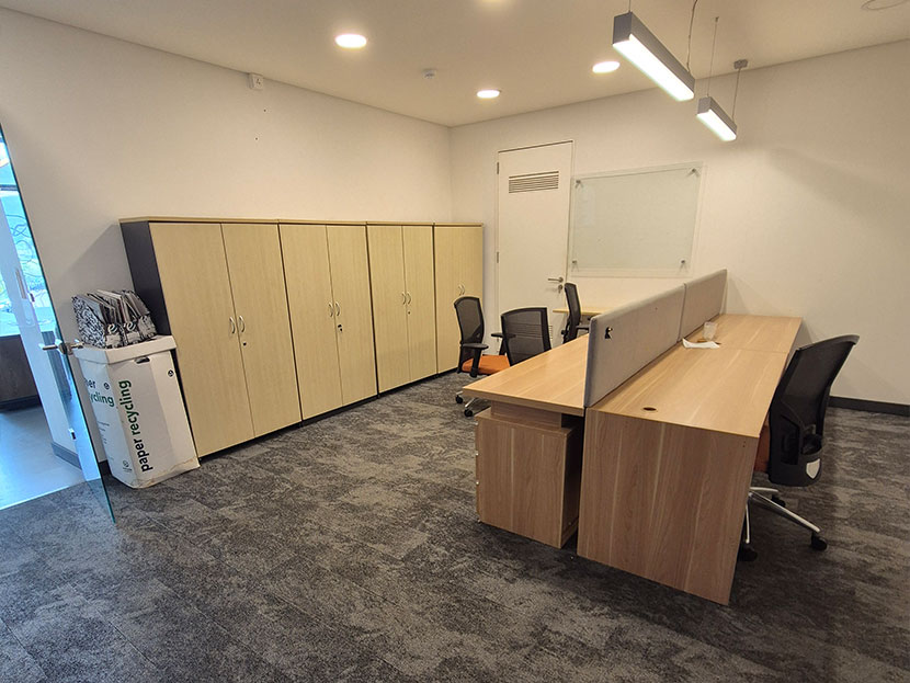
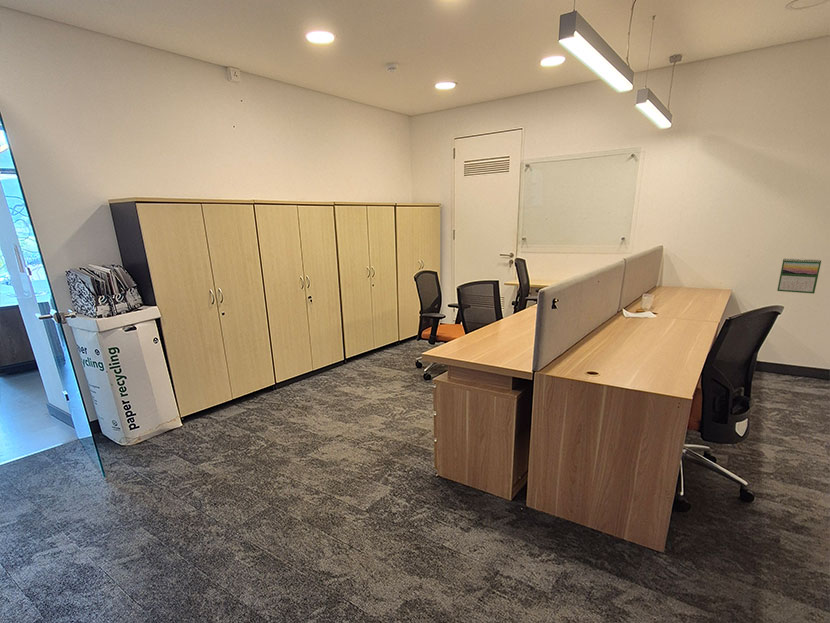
+ calendar [776,257,822,295]
